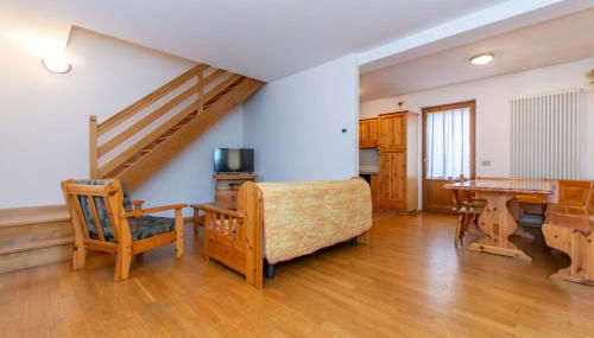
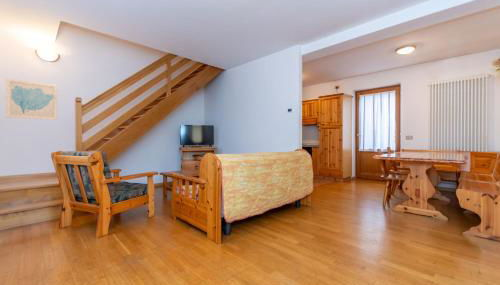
+ wall art [5,77,58,121]
